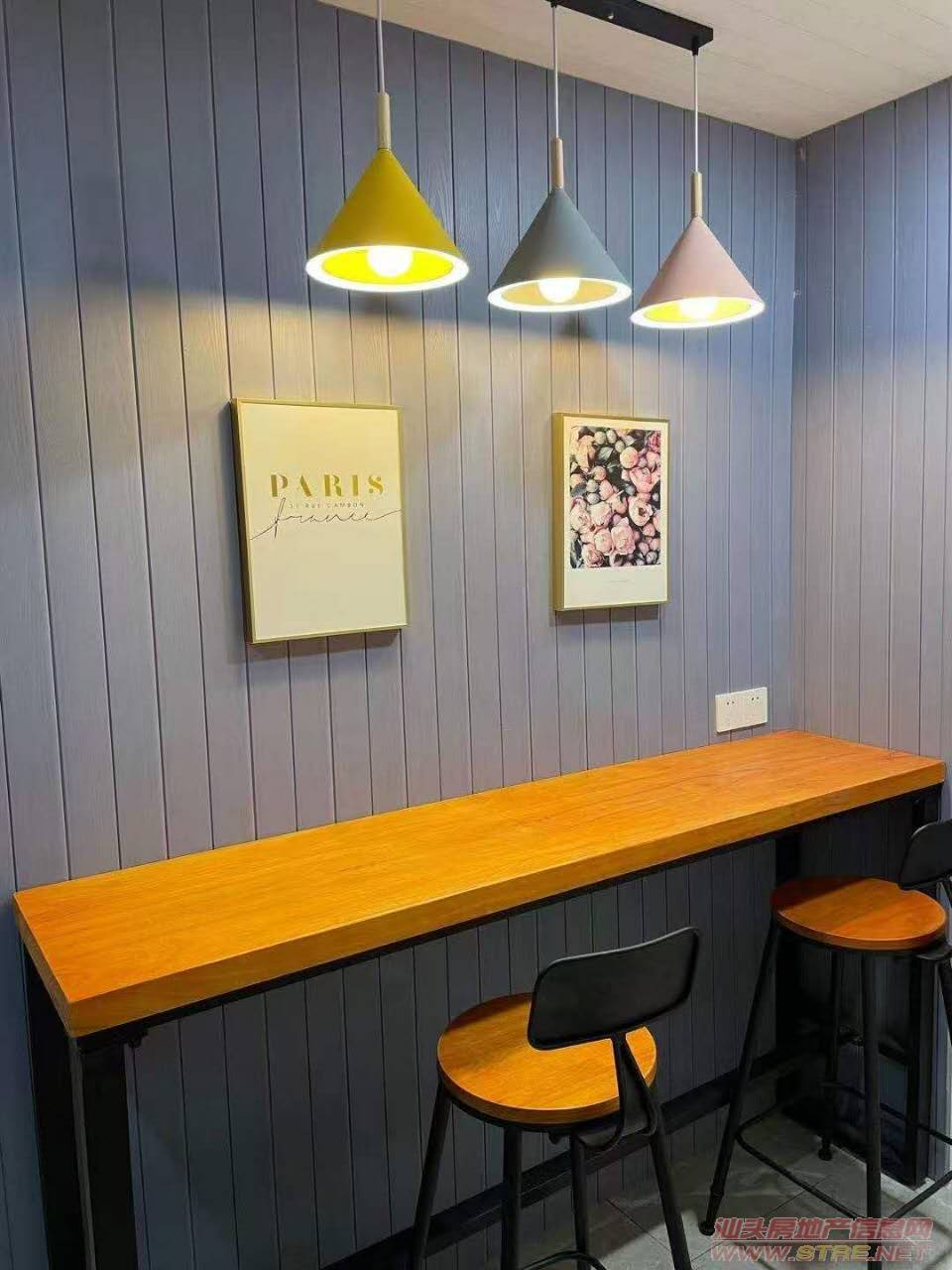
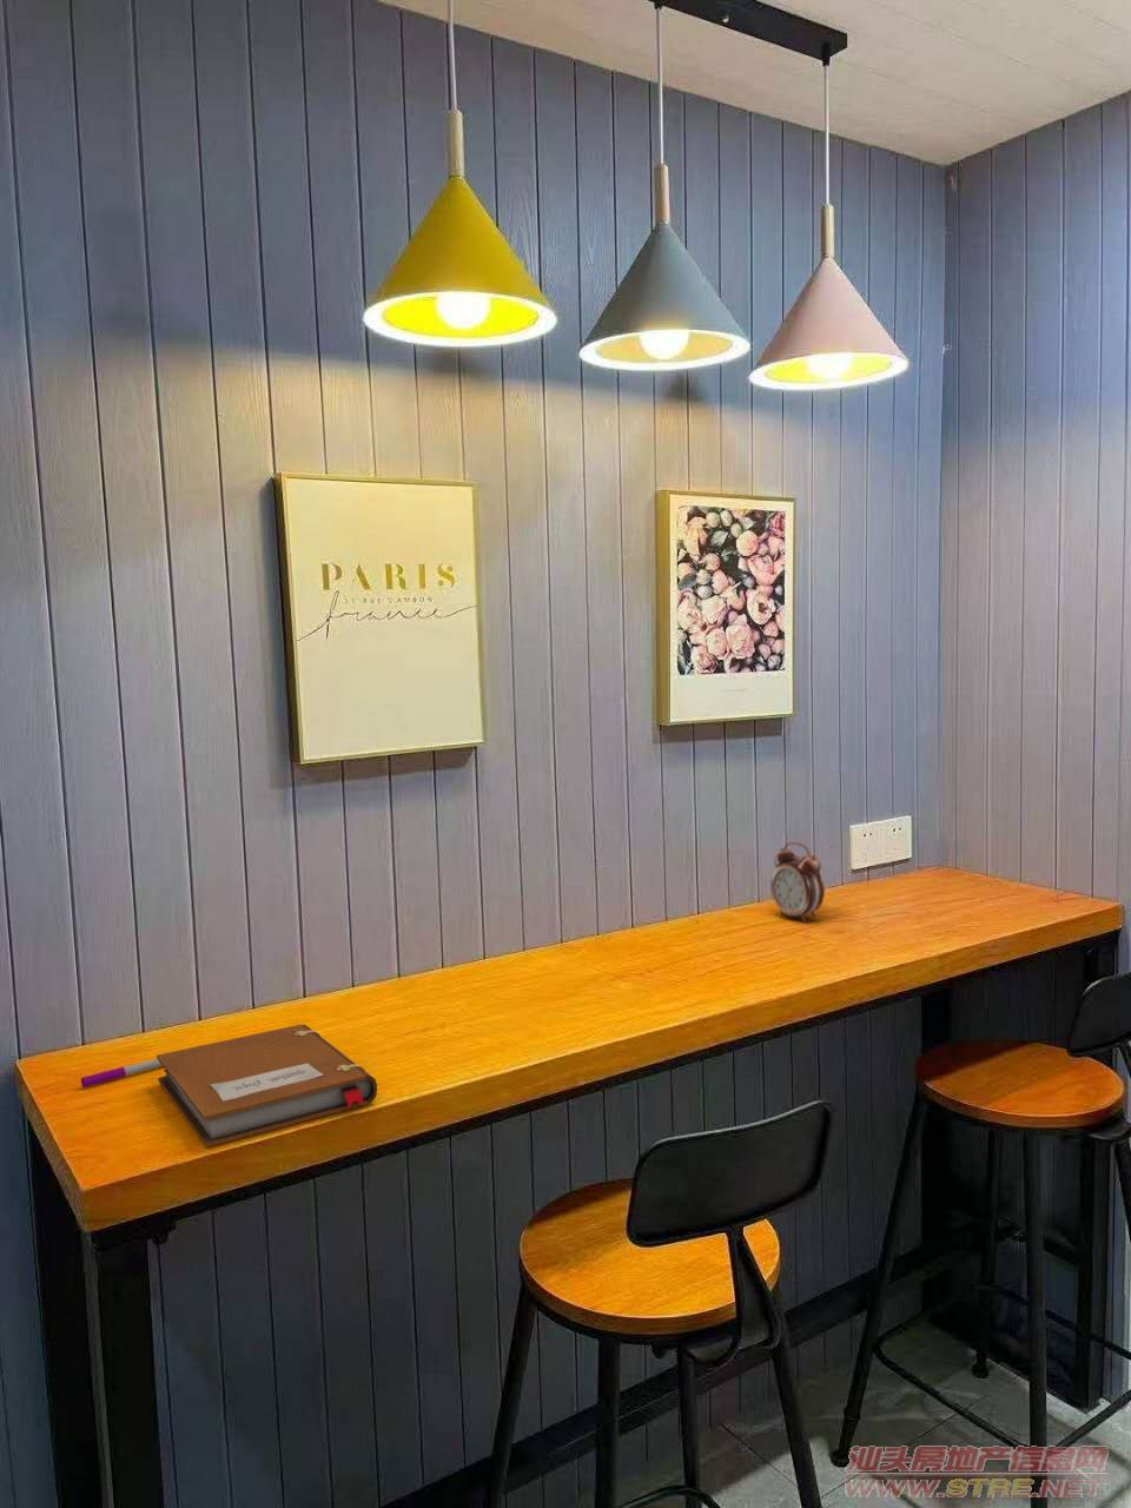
+ alarm clock [770,841,826,924]
+ notebook [156,1024,378,1148]
+ pen [80,1058,163,1089]
